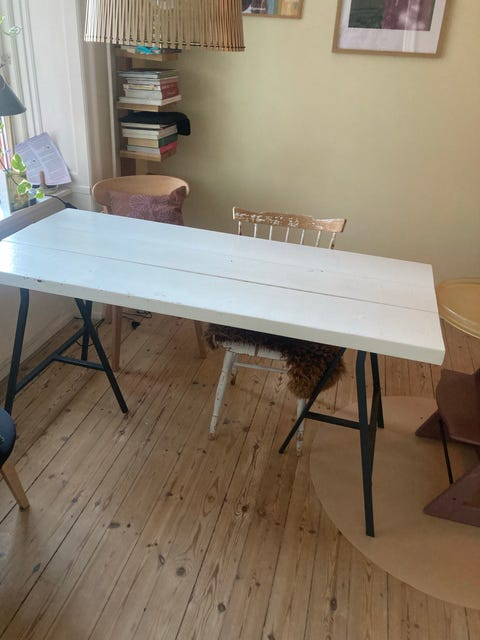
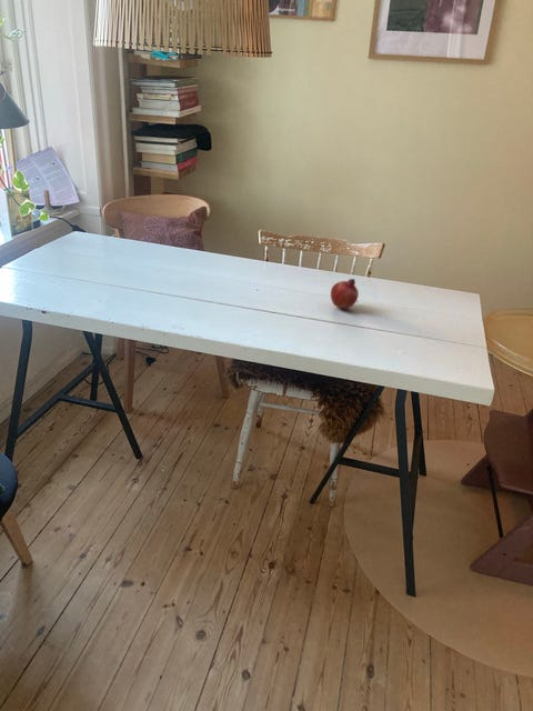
+ fruit [330,278,360,309]
